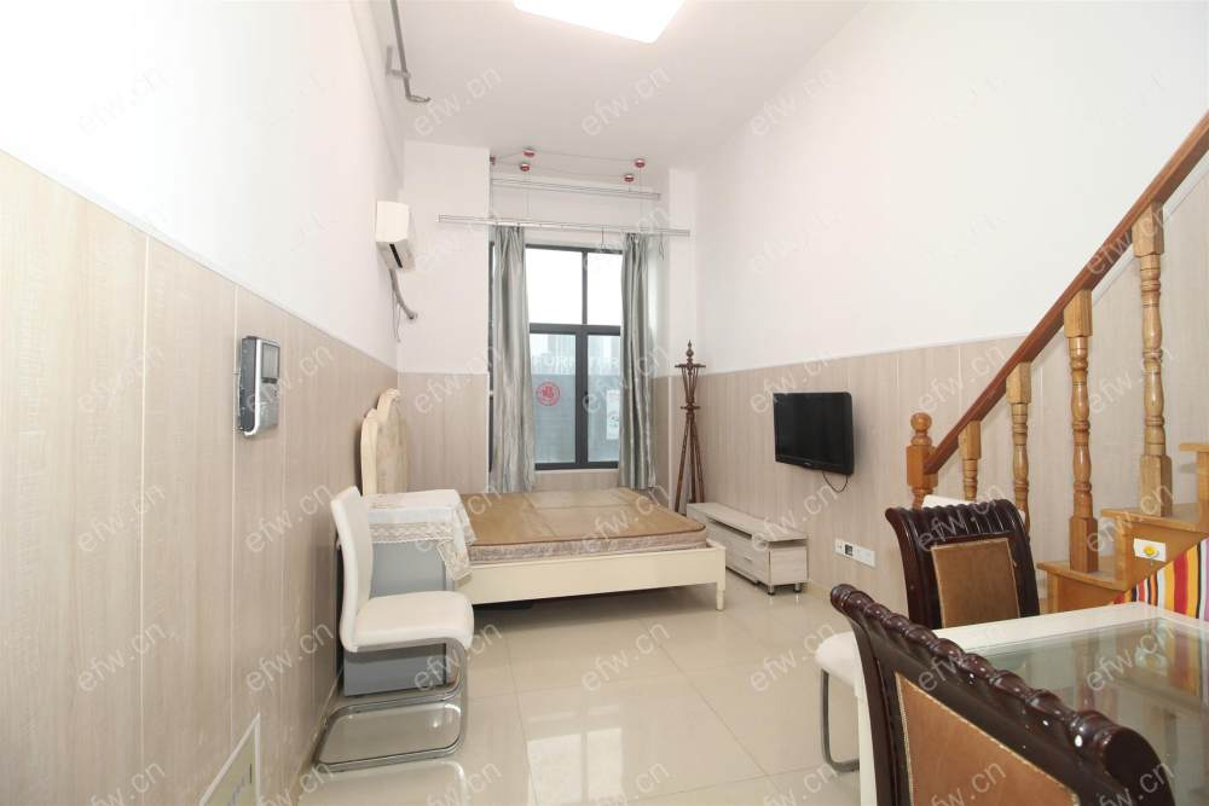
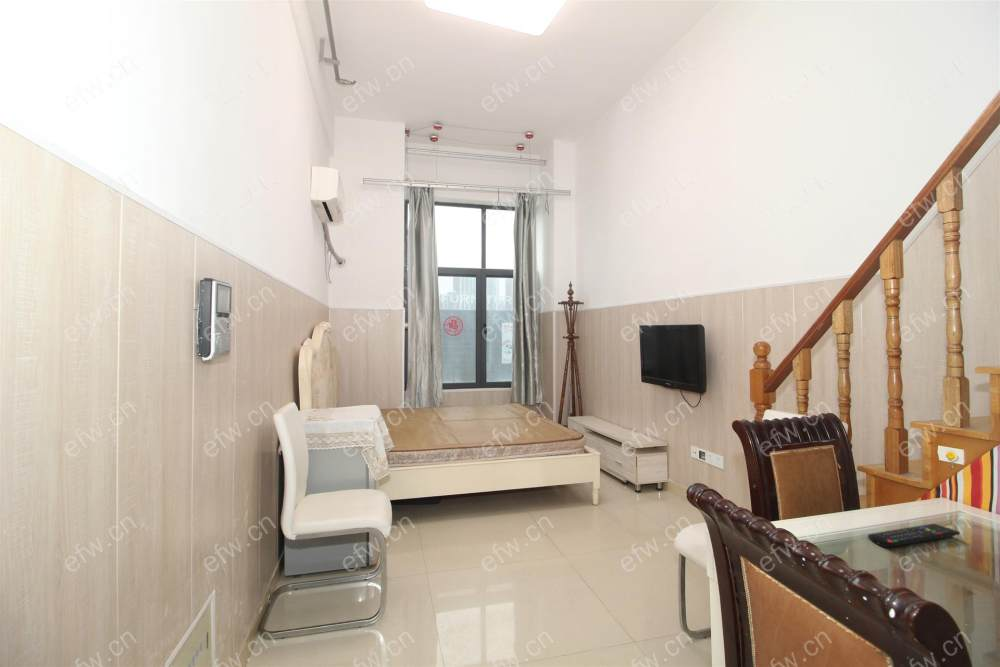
+ remote control [867,523,961,548]
